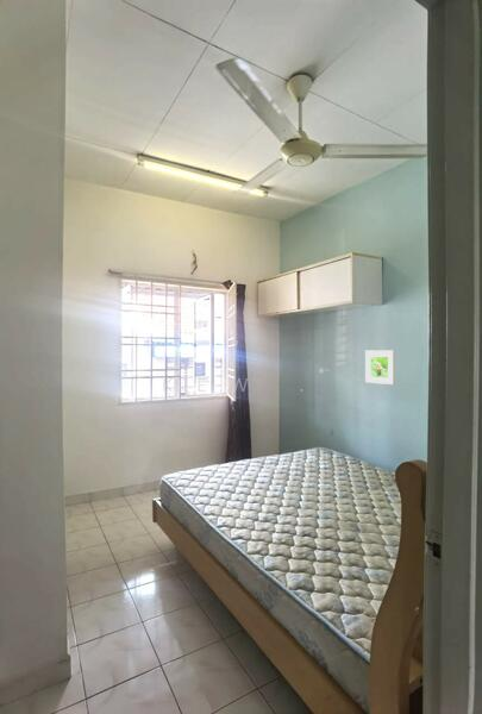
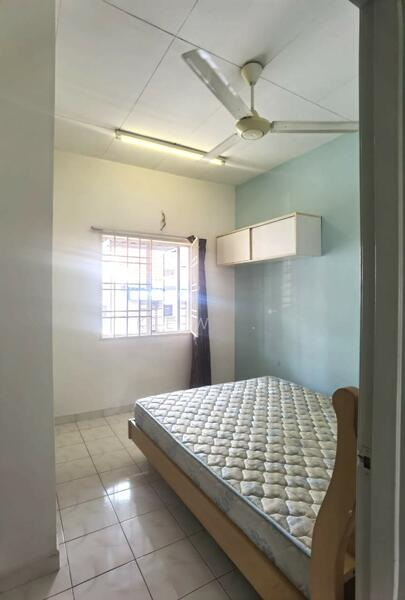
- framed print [364,349,396,386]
